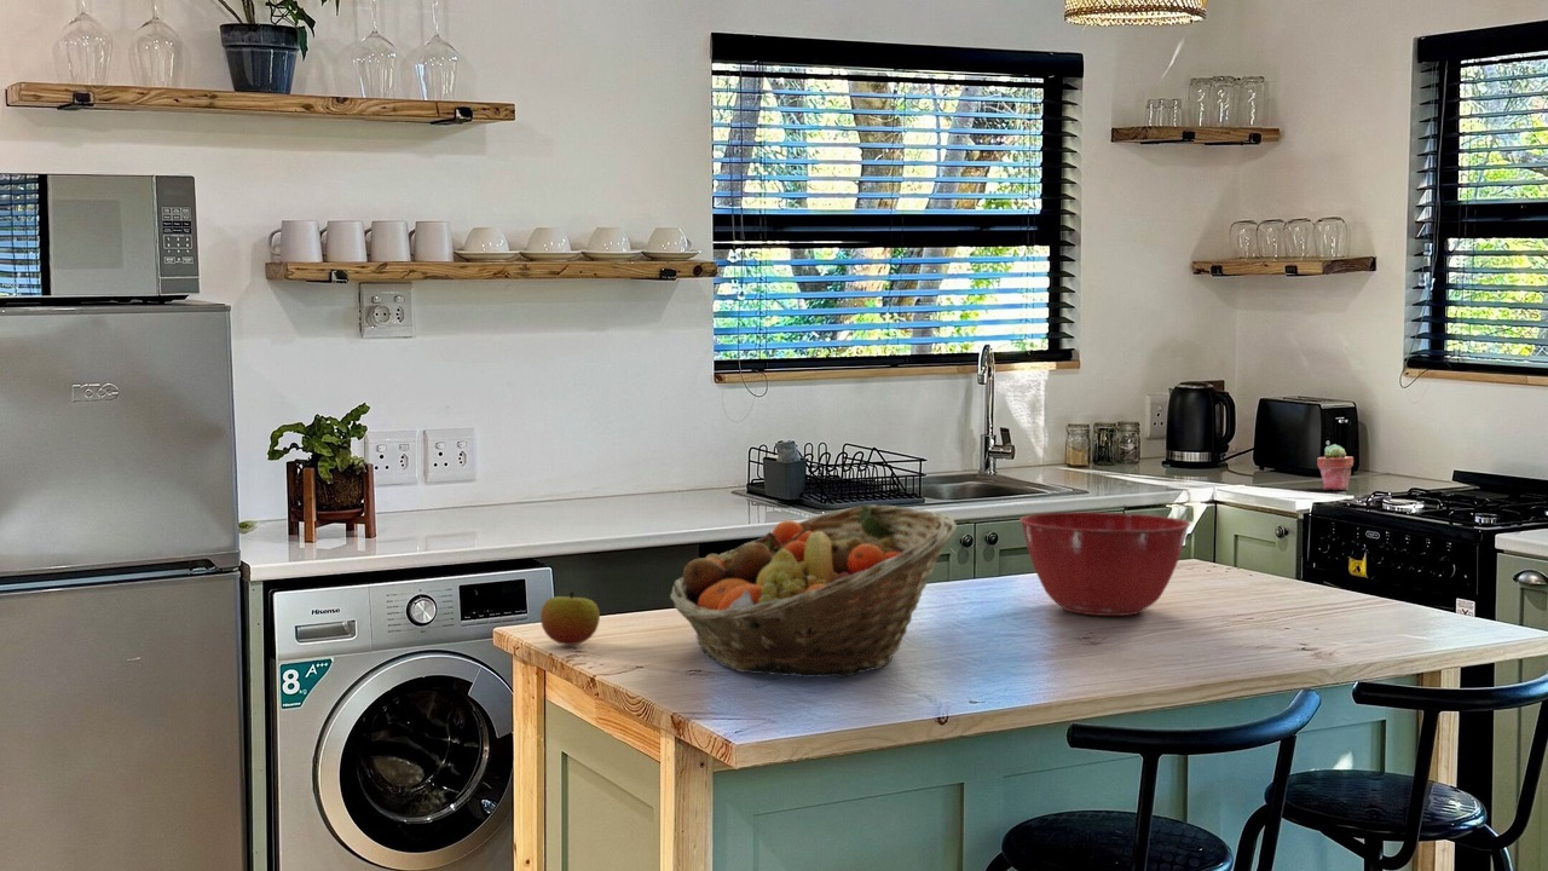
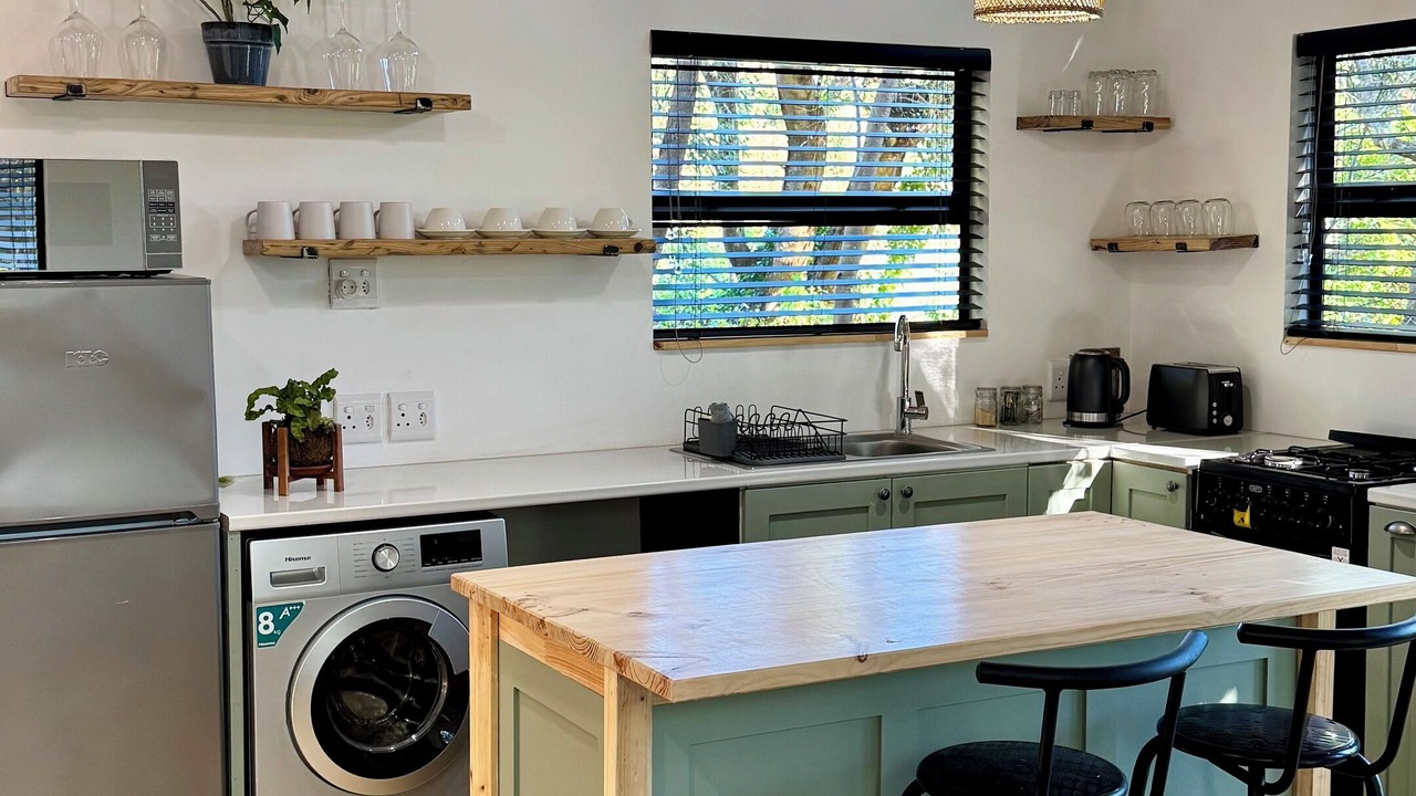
- mixing bowl [1018,512,1191,617]
- apple [539,590,601,646]
- fruit basket [669,503,958,679]
- potted succulent [1316,443,1354,491]
